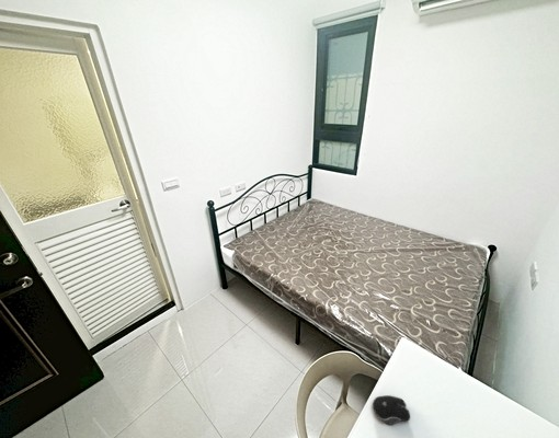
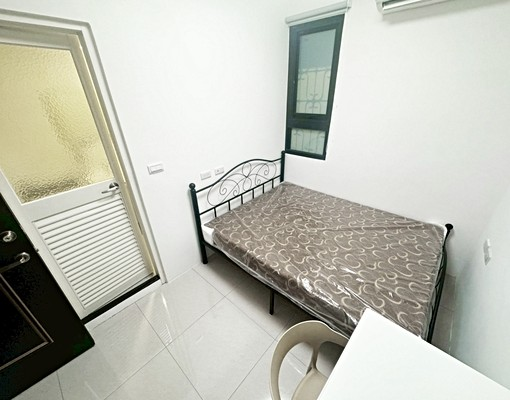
- computer mouse [372,394,411,426]
